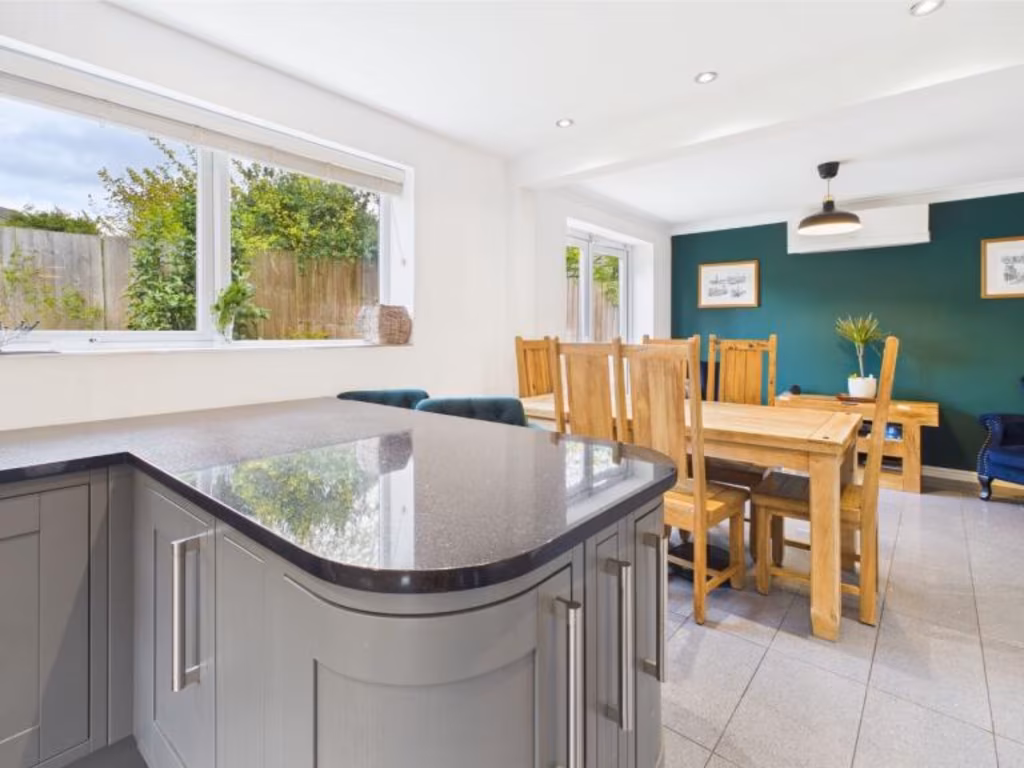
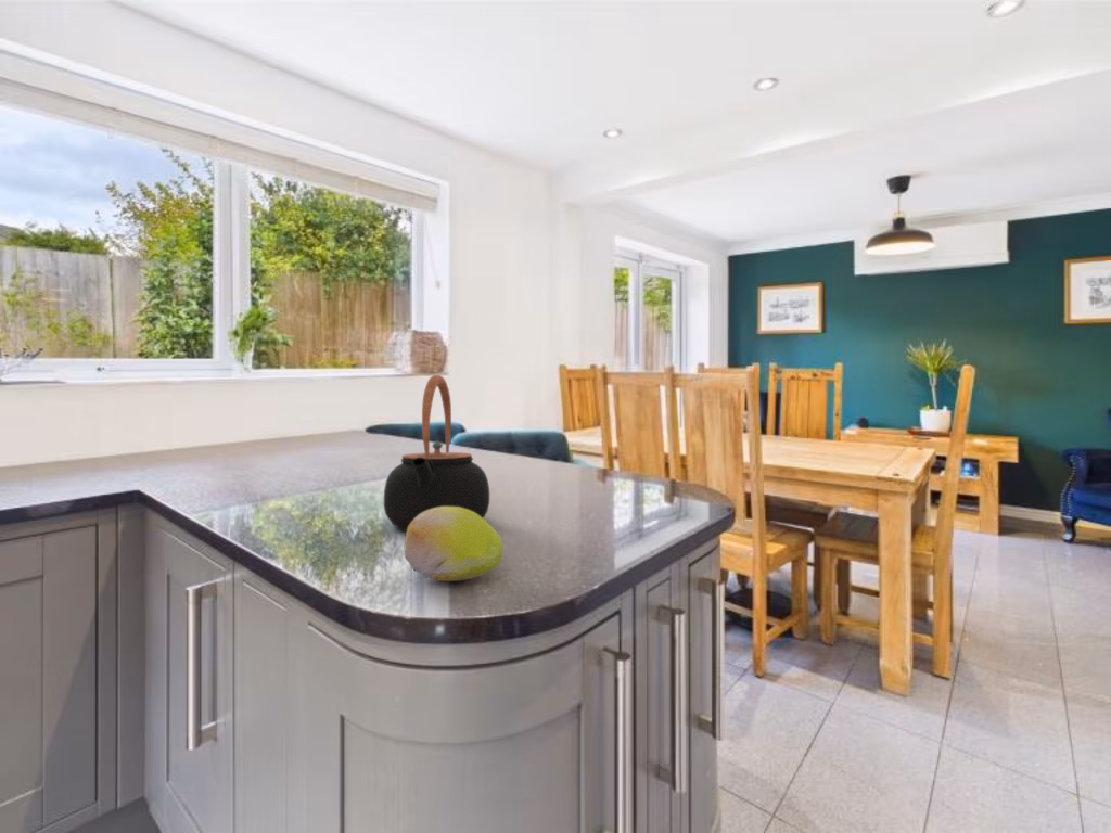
+ fruit [404,507,505,582]
+ teapot [383,374,490,533]
